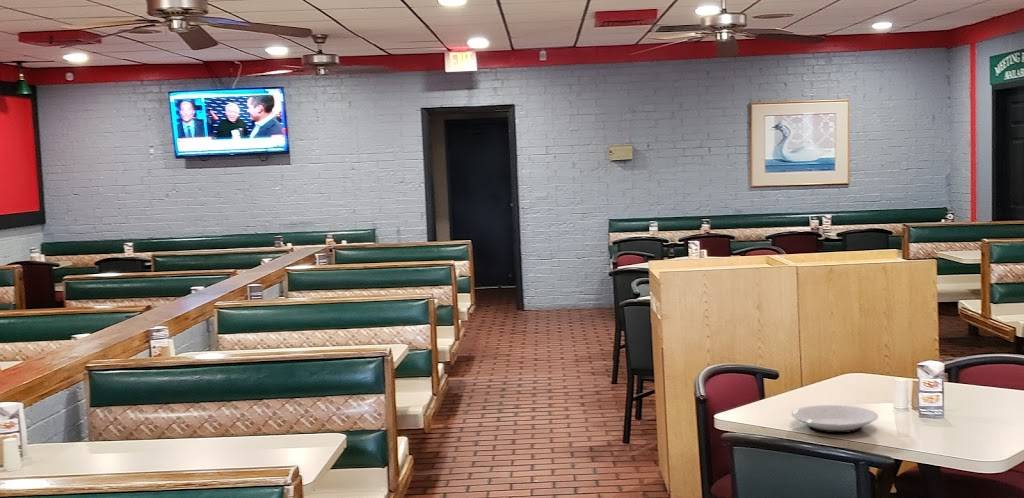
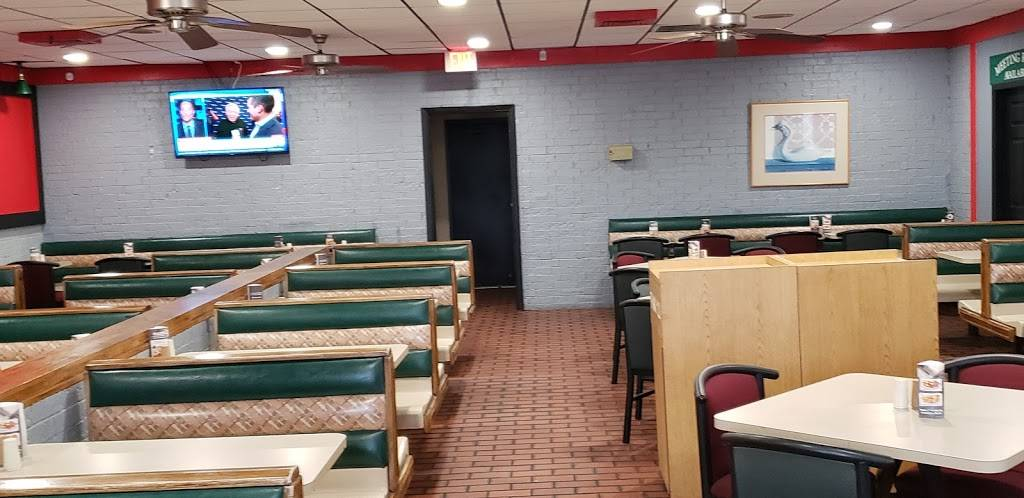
- plate [790,404,879,434]
